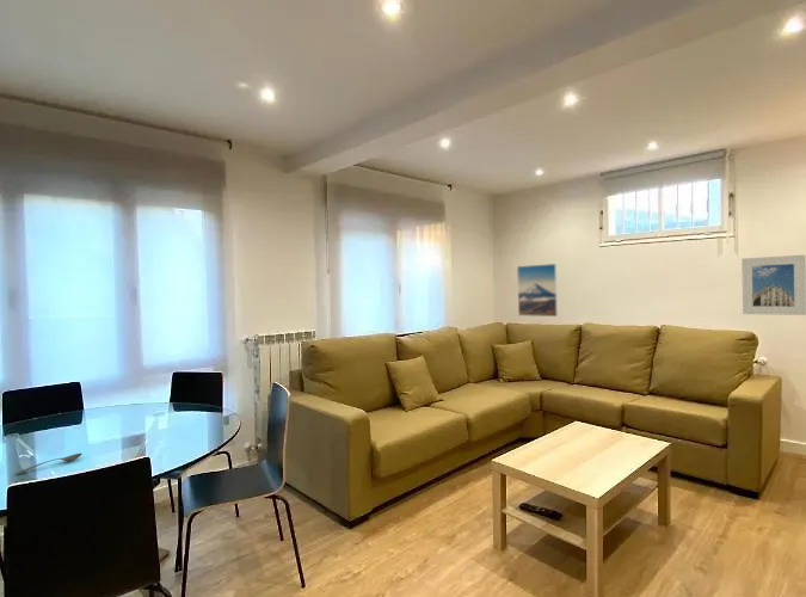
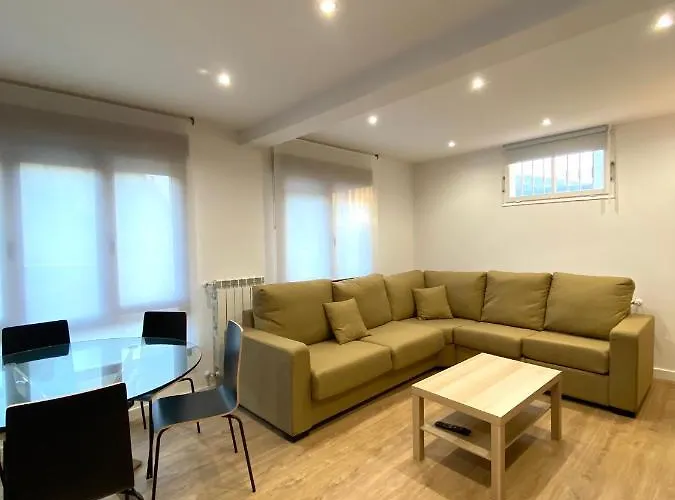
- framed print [740,253,806,316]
- soupspoon [16,453,84,475]
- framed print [516,263,559,318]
